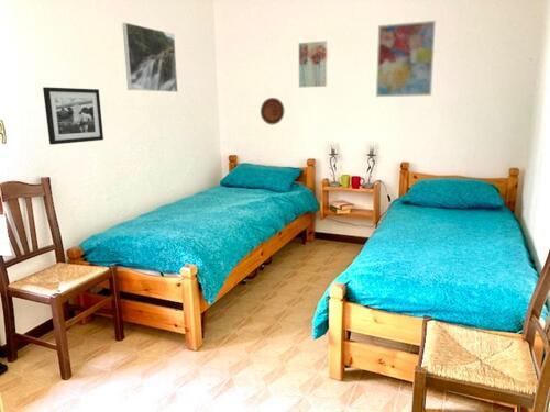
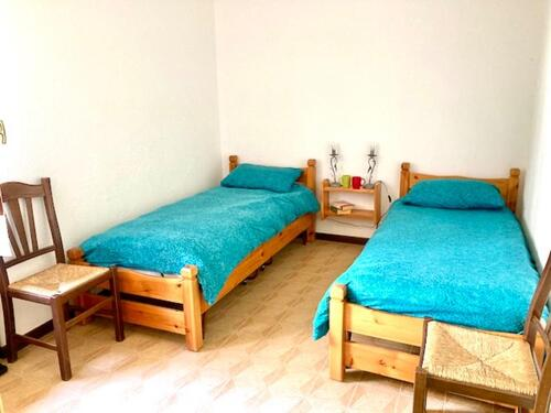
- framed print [121,22,178,93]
- wall art [298,40,328,89]
- picture frame [42,86,105,145]
- decorative plate [260,97,285,125]
- wall art [375,20,437,98]
